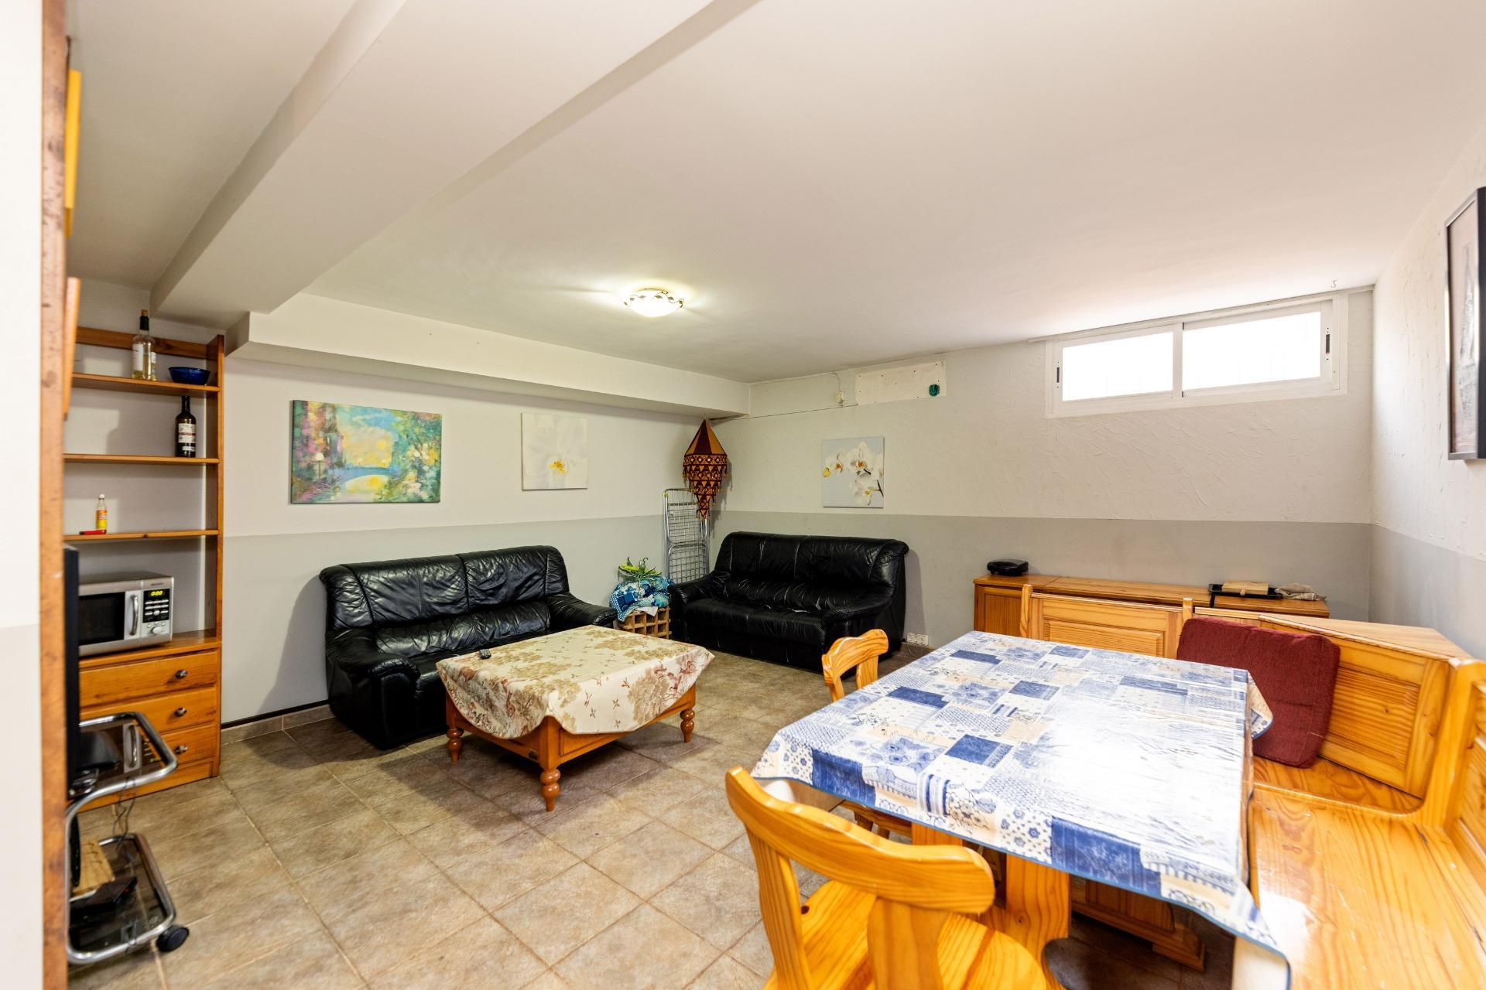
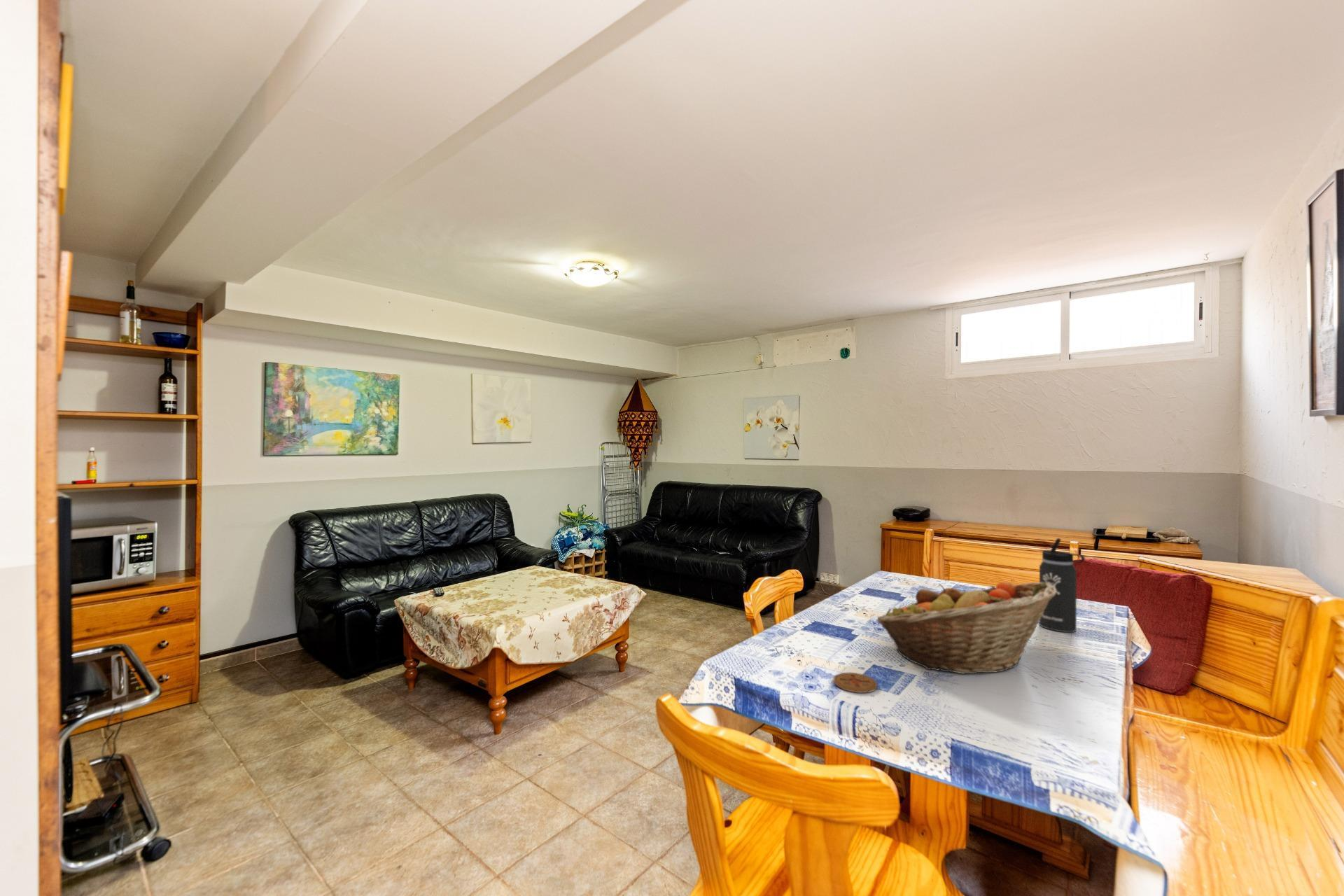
+ fruit basket [876,580,1056,675]
+ coaster [833,672,878,694]
+ thermos bottle [1039,538,1086,633]
